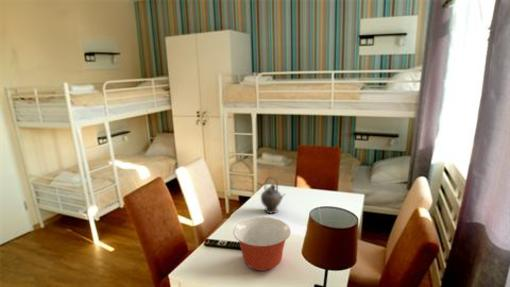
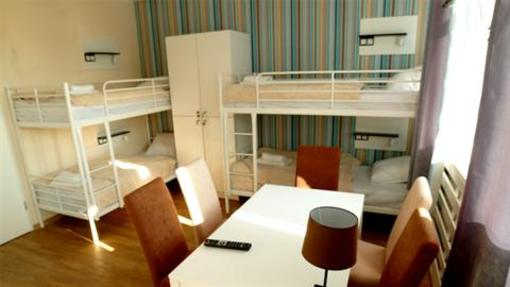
- teapot [260,176,287,215]
- mixing bowl [232,216,292,272]
